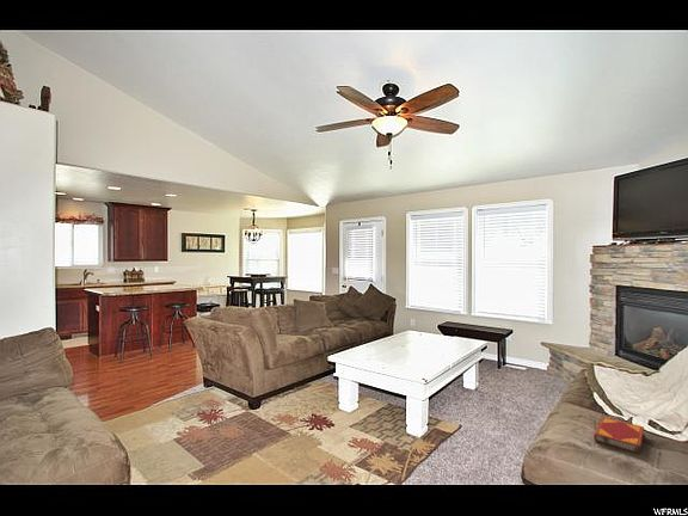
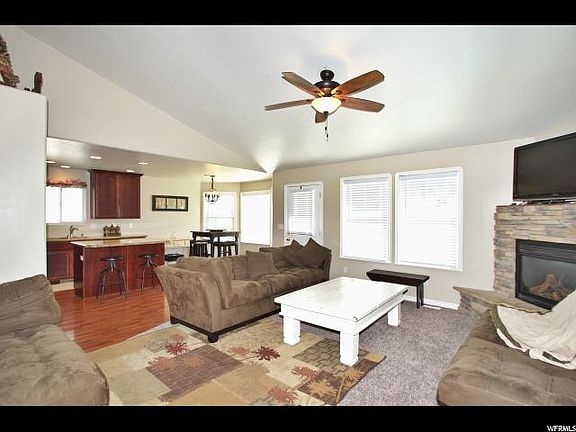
- hardback book [592,416,645,455]
